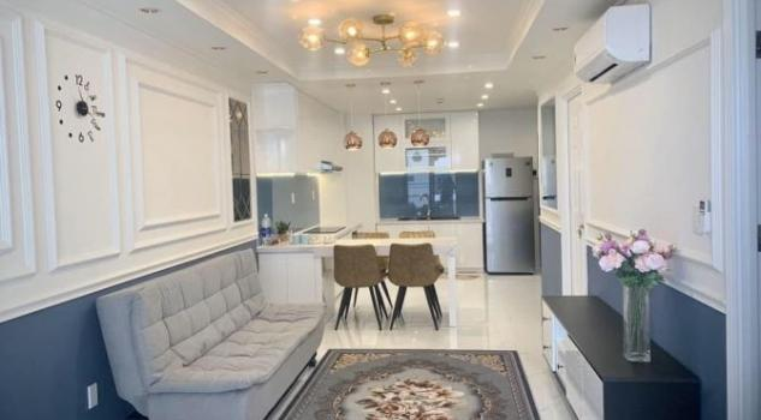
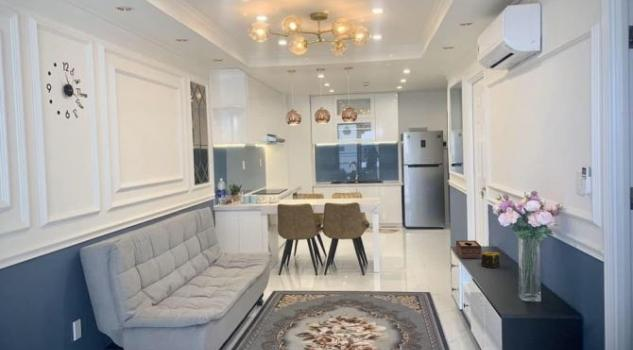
+ candle [480,251,501,269]
+ tissue box [455,240,483,259]
